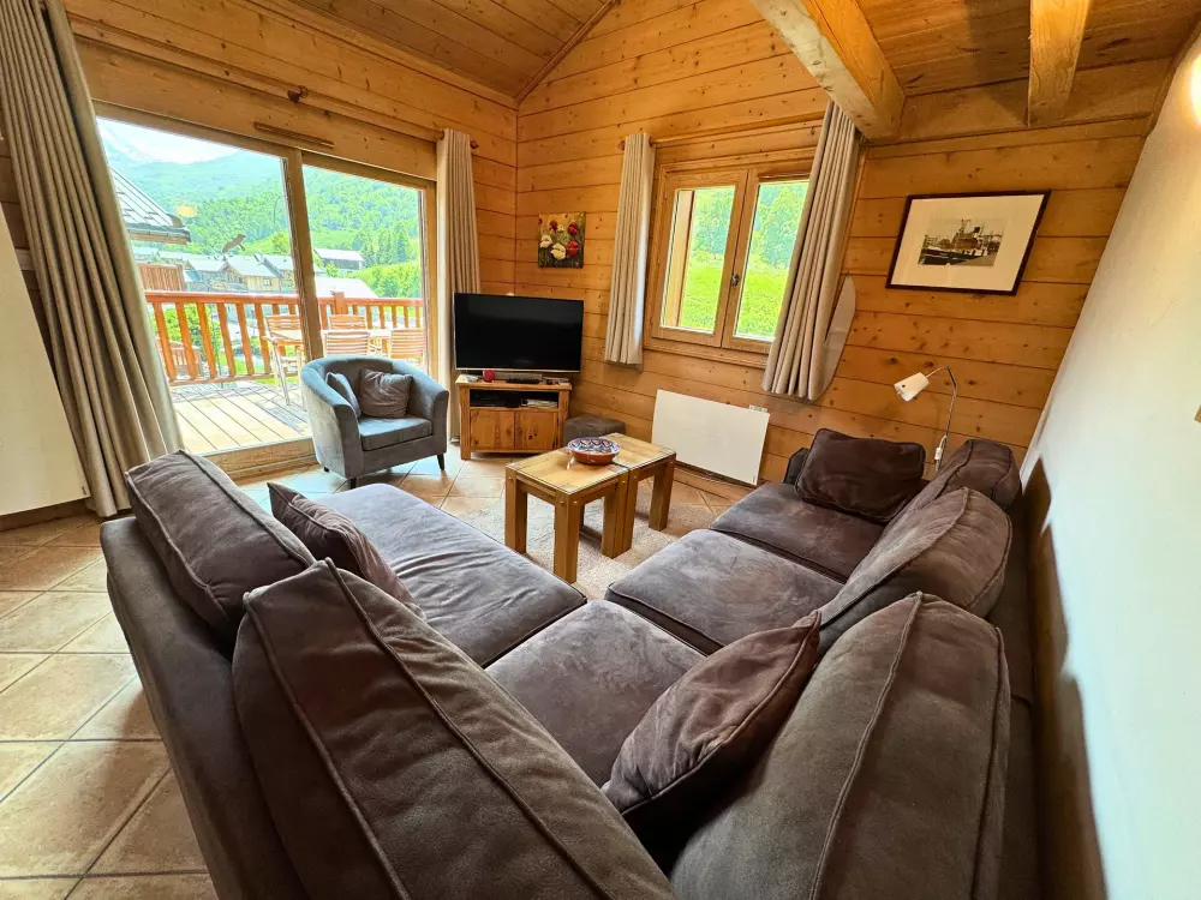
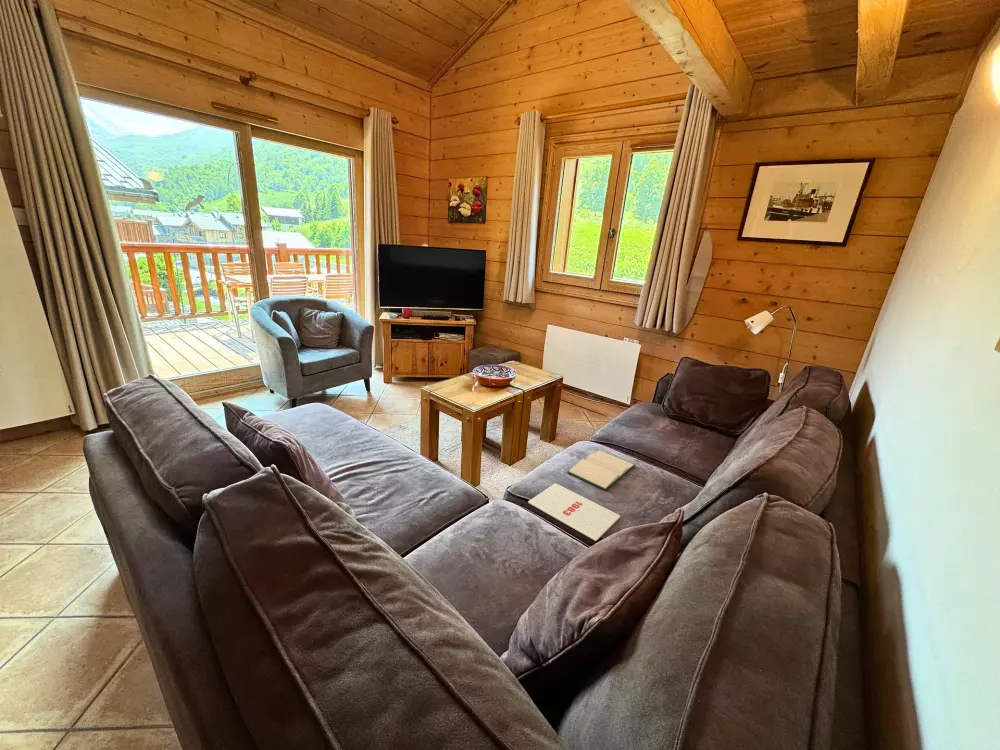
+ magazine [527,482,621,542]
+ hardback book [566,449,636,492]
